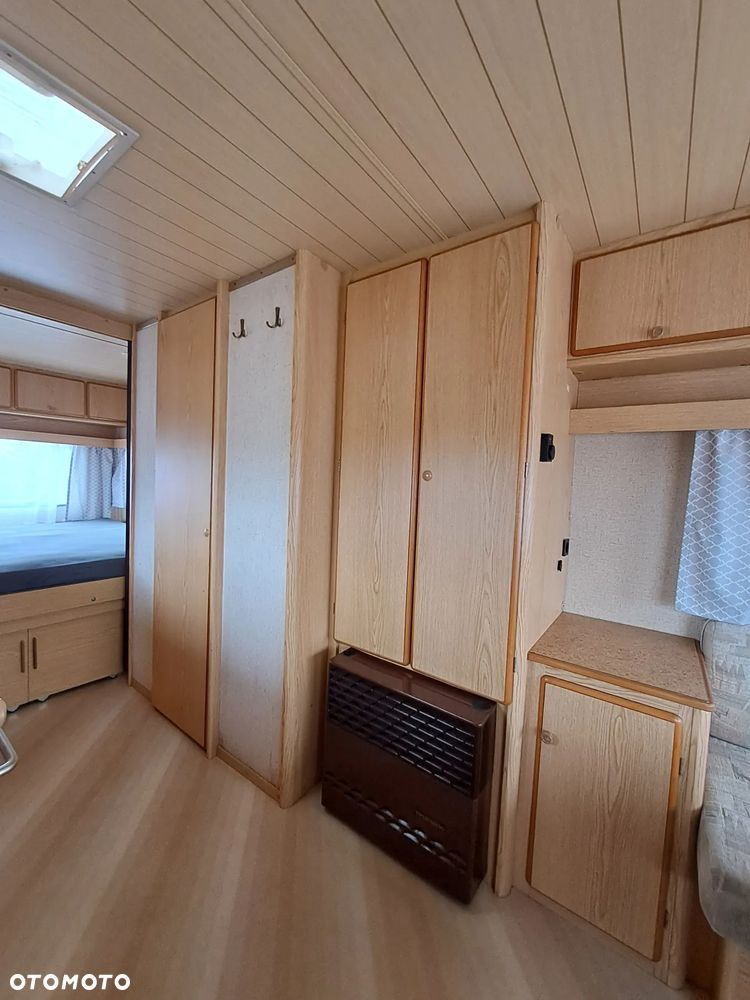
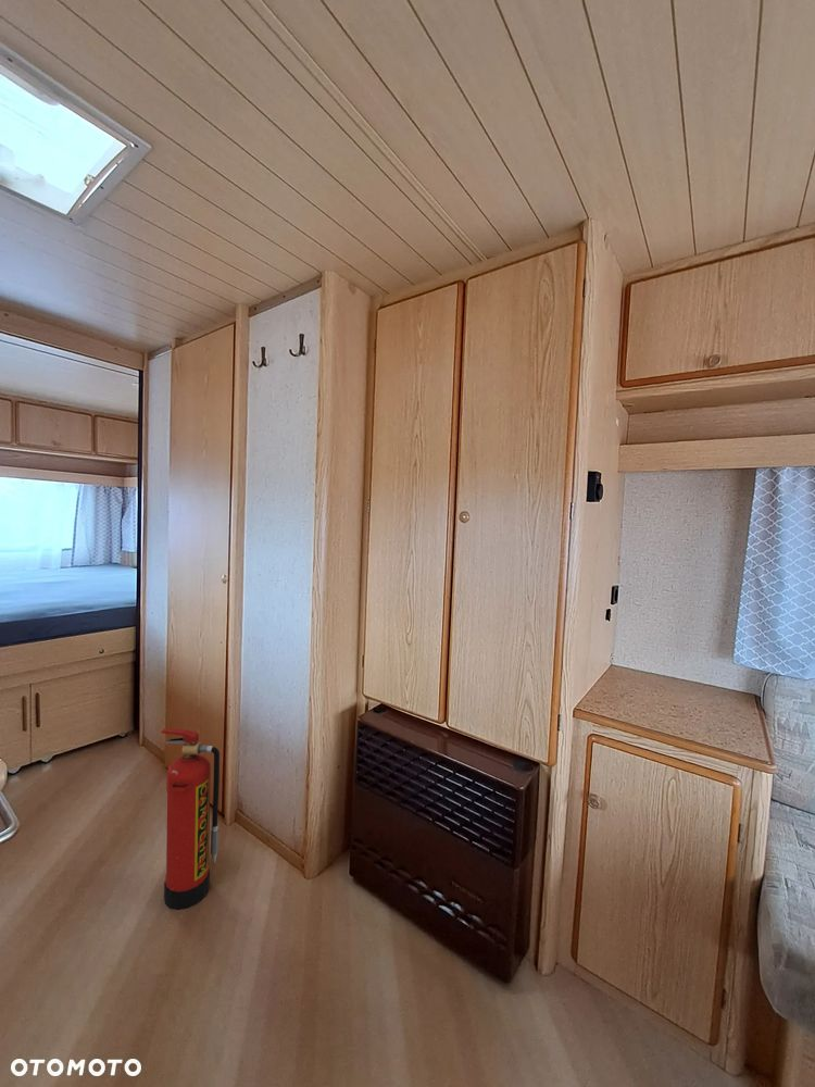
+ fire extinguisher [160,727,221,910]
